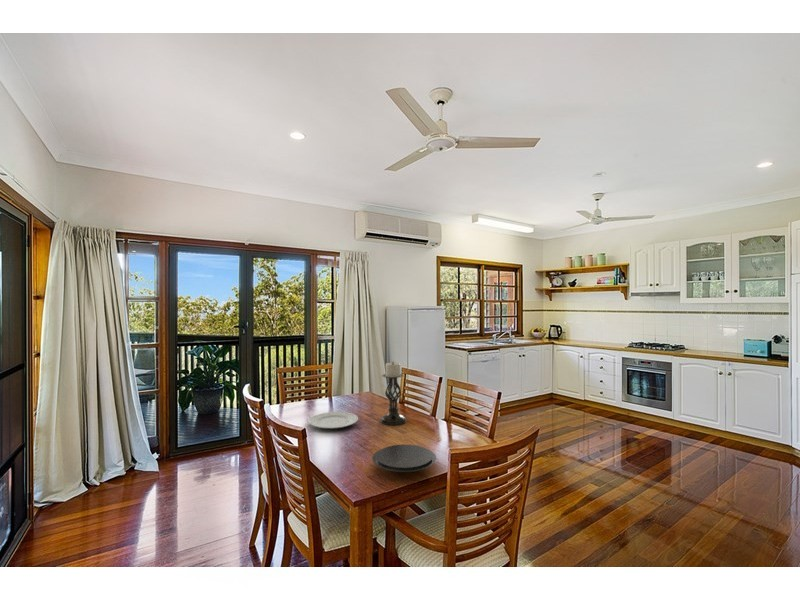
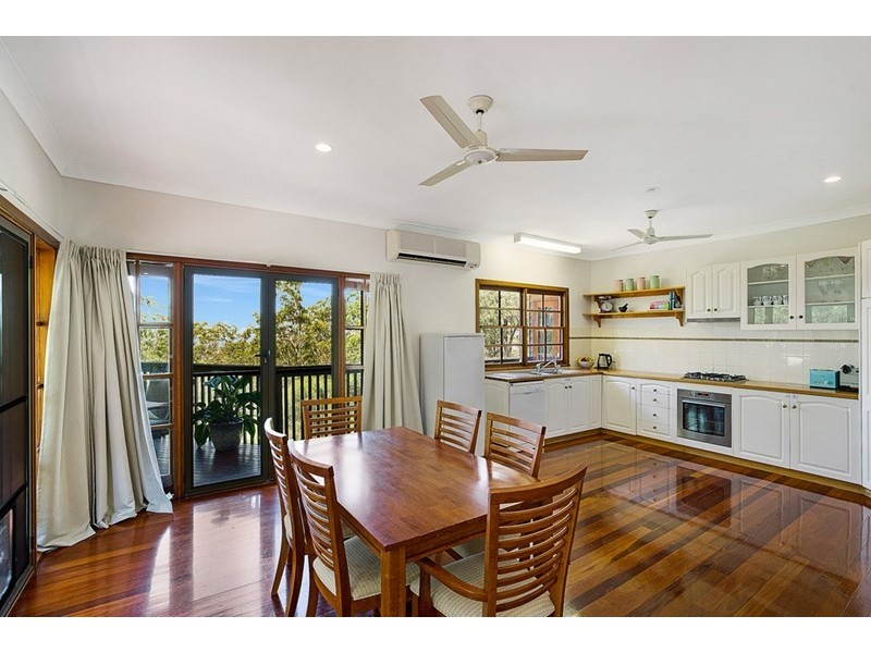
- chinaware [307,411,359,430]
- candle holder [380,360,407,426]
- plate [372,444,437,473]
